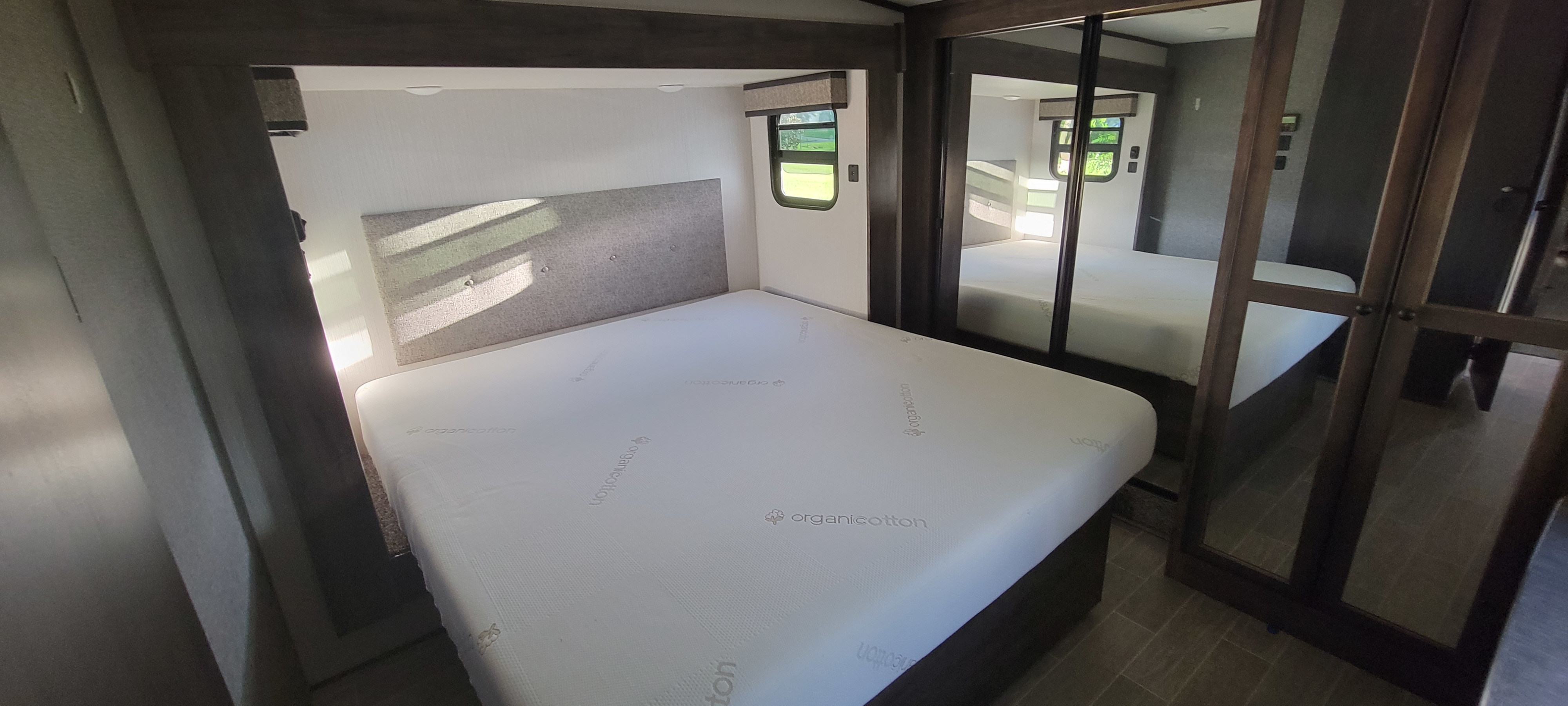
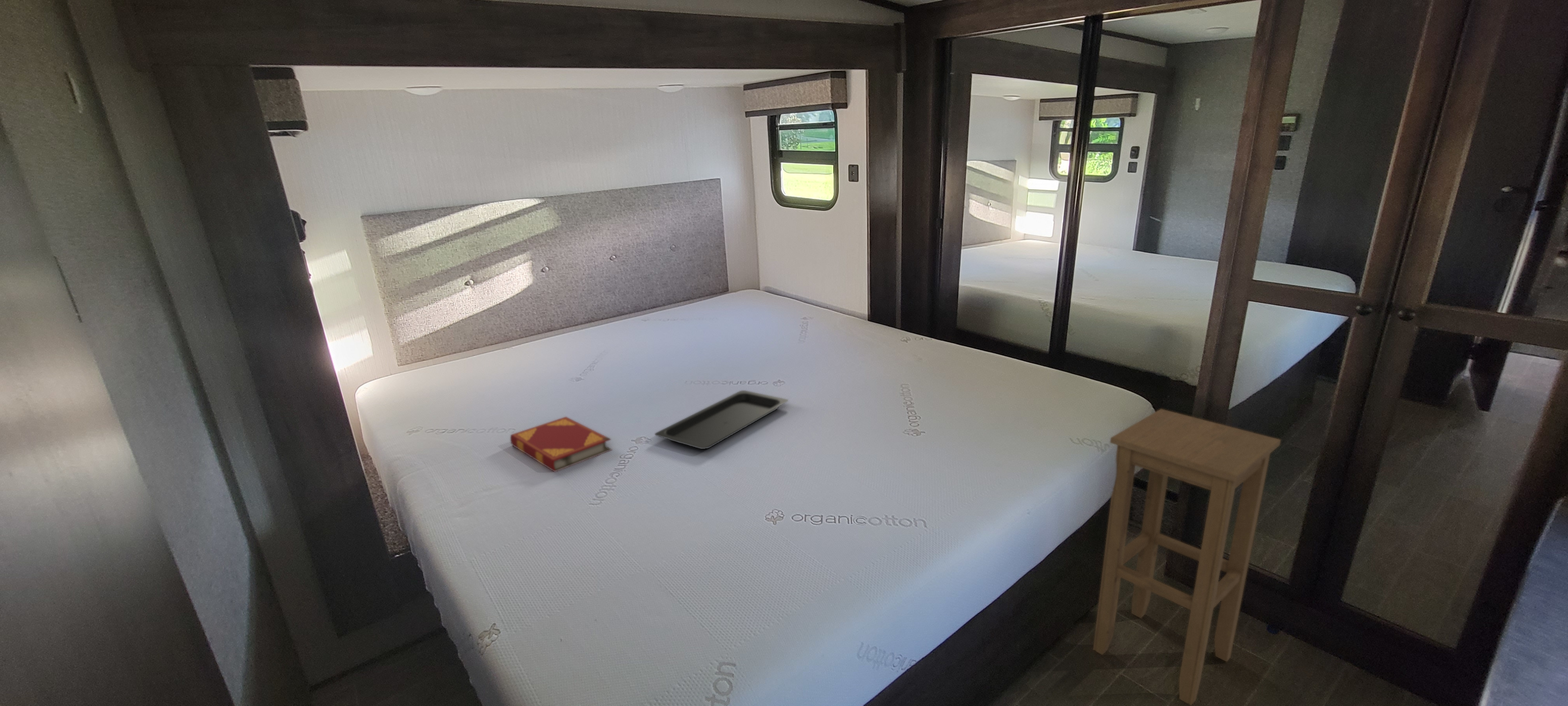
+ serving tray [654,390,789,449]
+ hardback book [510,416,613,472]
+ stool [1093,408,1281,706]
